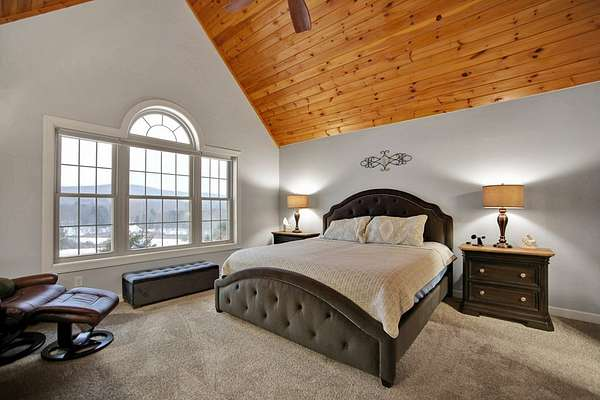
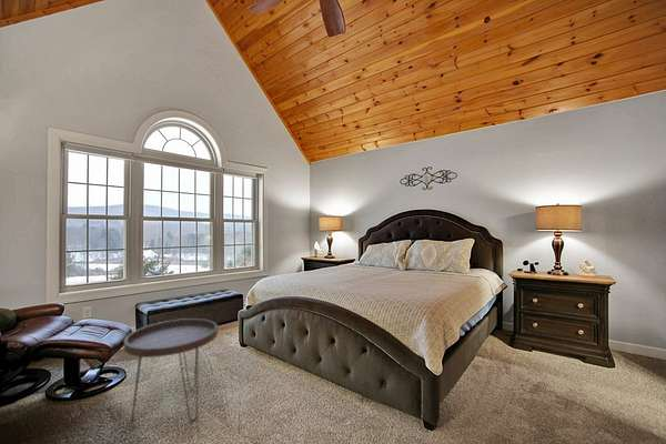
+ side table [123,317,219,423]
